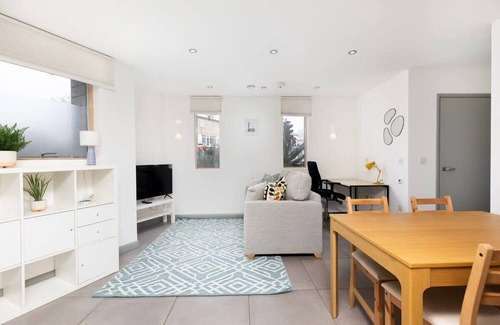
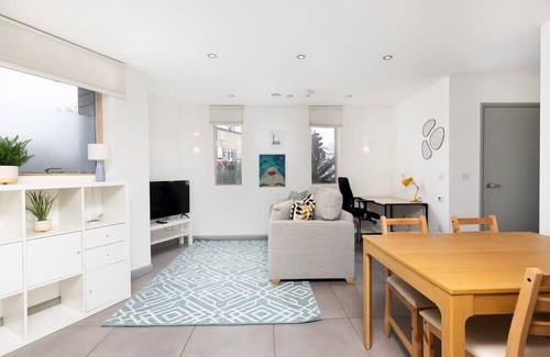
+ wall art [257,153,287,188]
